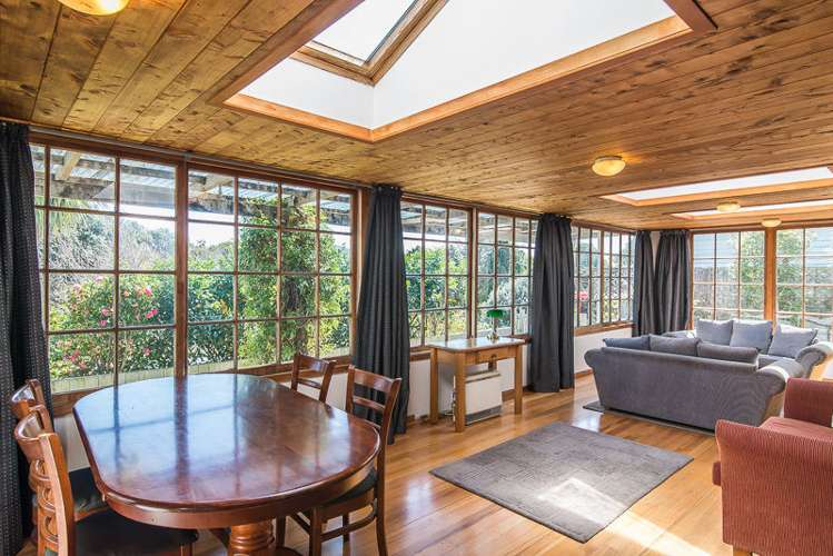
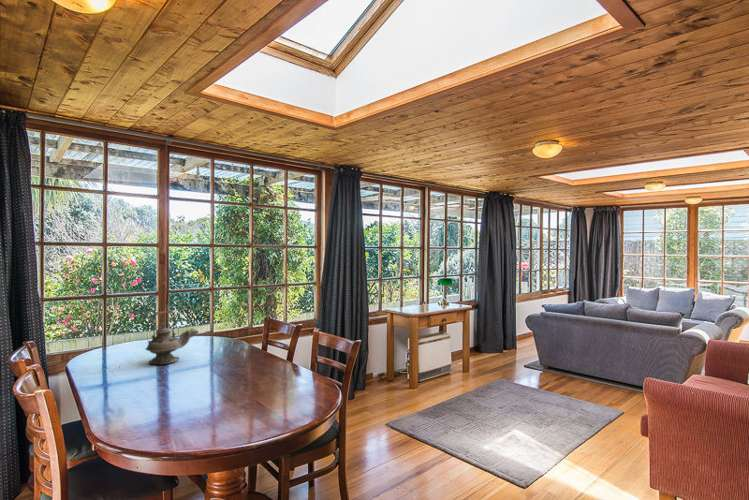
+ teapot [145,310,199,365]
